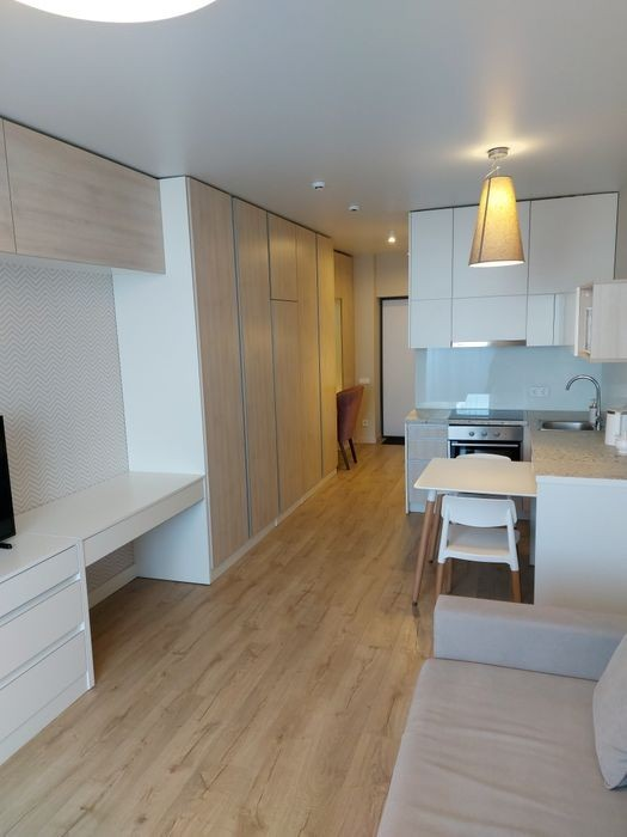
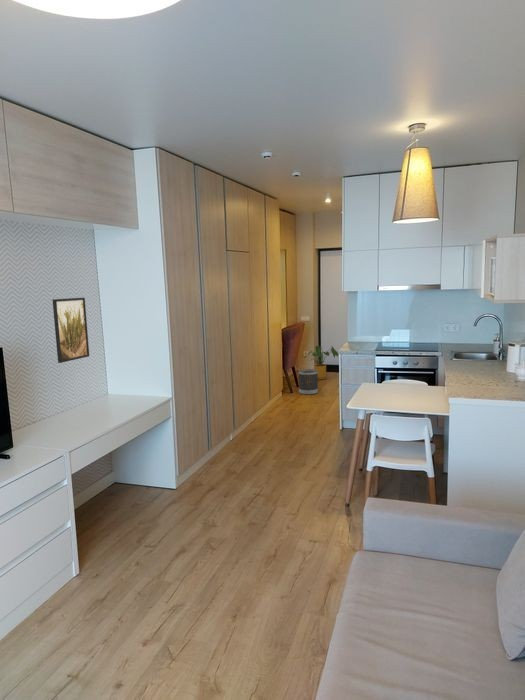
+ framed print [52,297,90,364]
+ house plant [303,345,339,380]
+ wastebasket [298,368,319,396]
